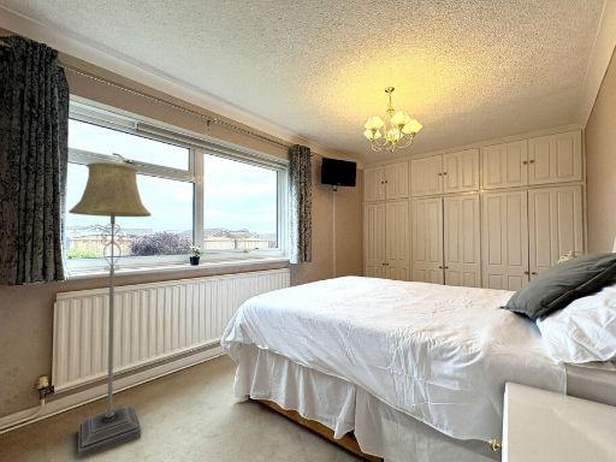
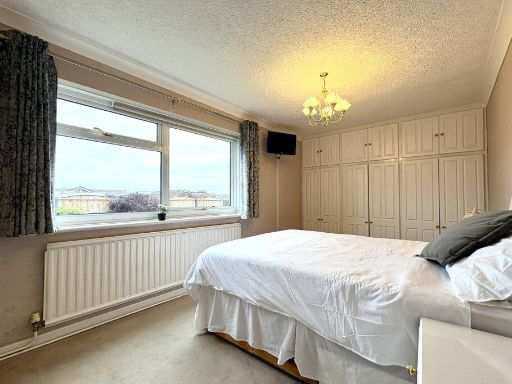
- floor lamp [67,161,153,461]
